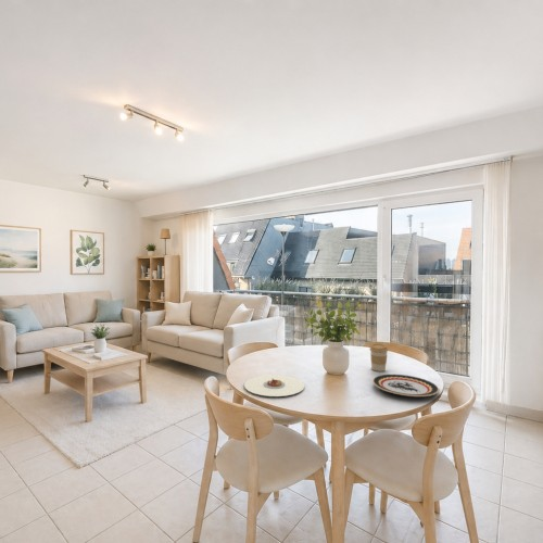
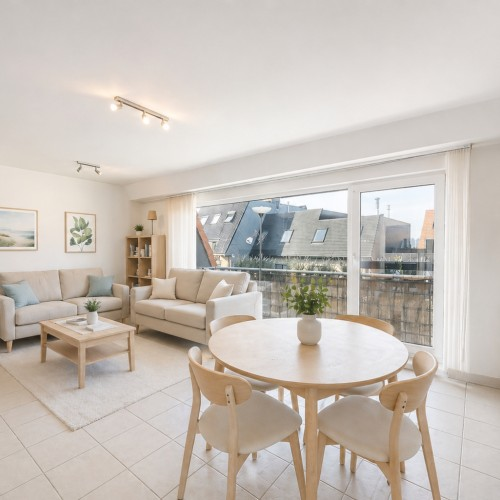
- plate [243,374,305,397]
- plate [371,374,440,397]
- coffee cup [369,343,389,372]
